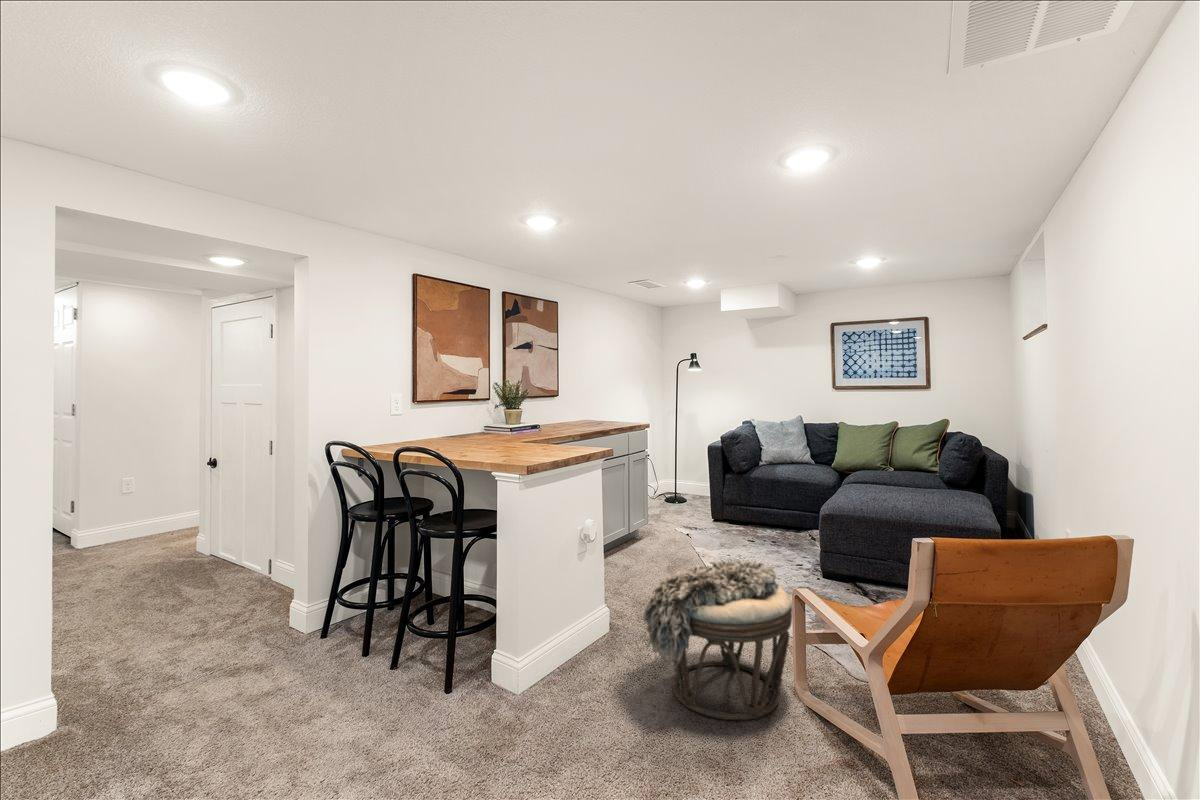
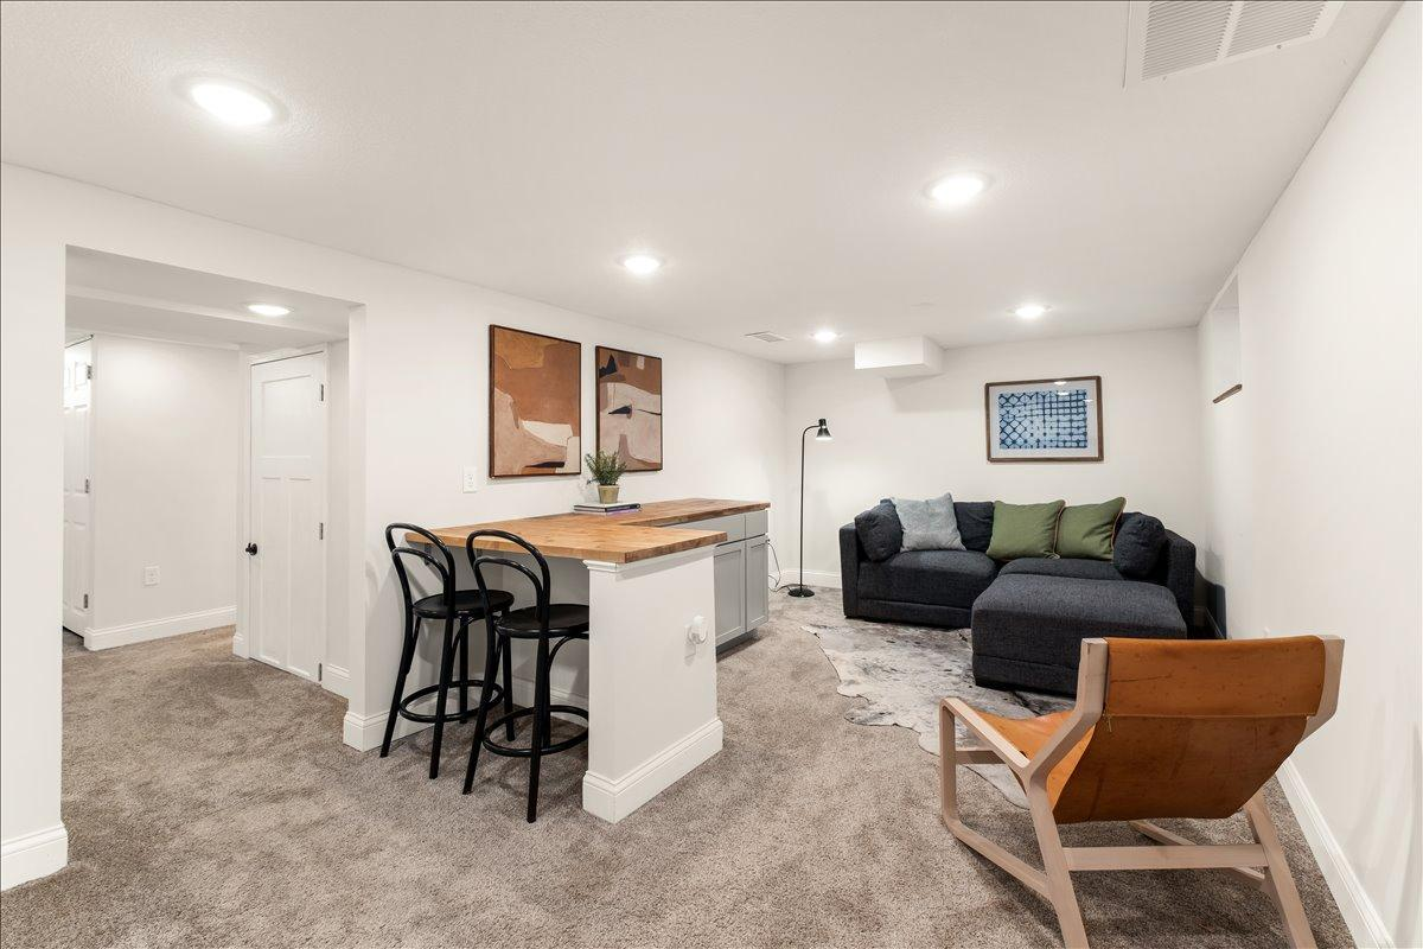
- ottoman [642,559,794,721]
